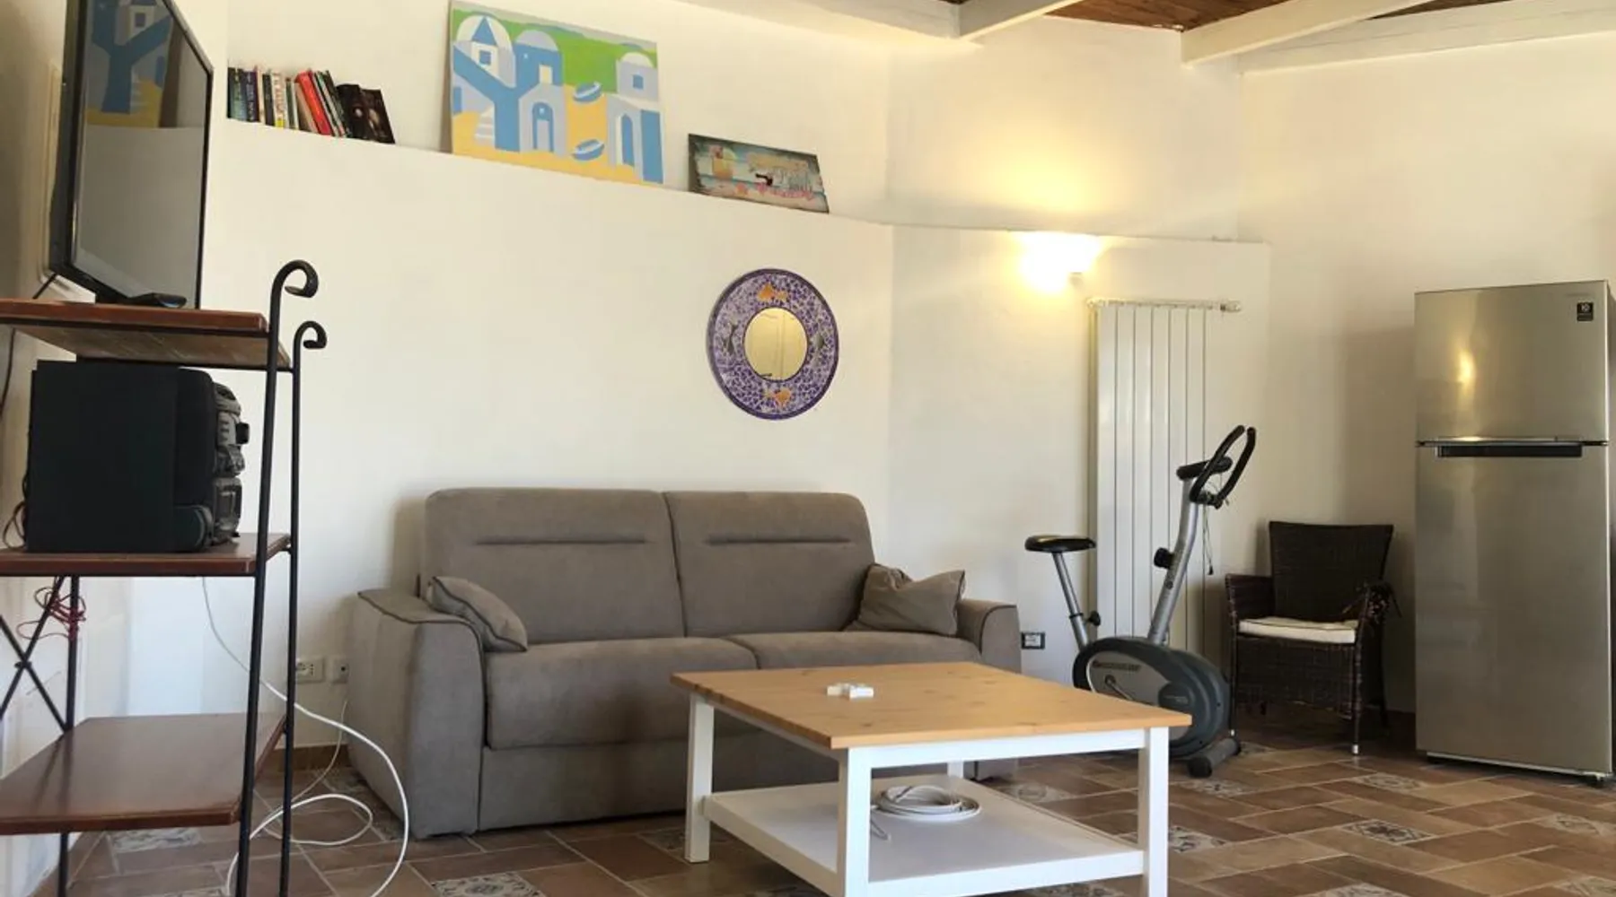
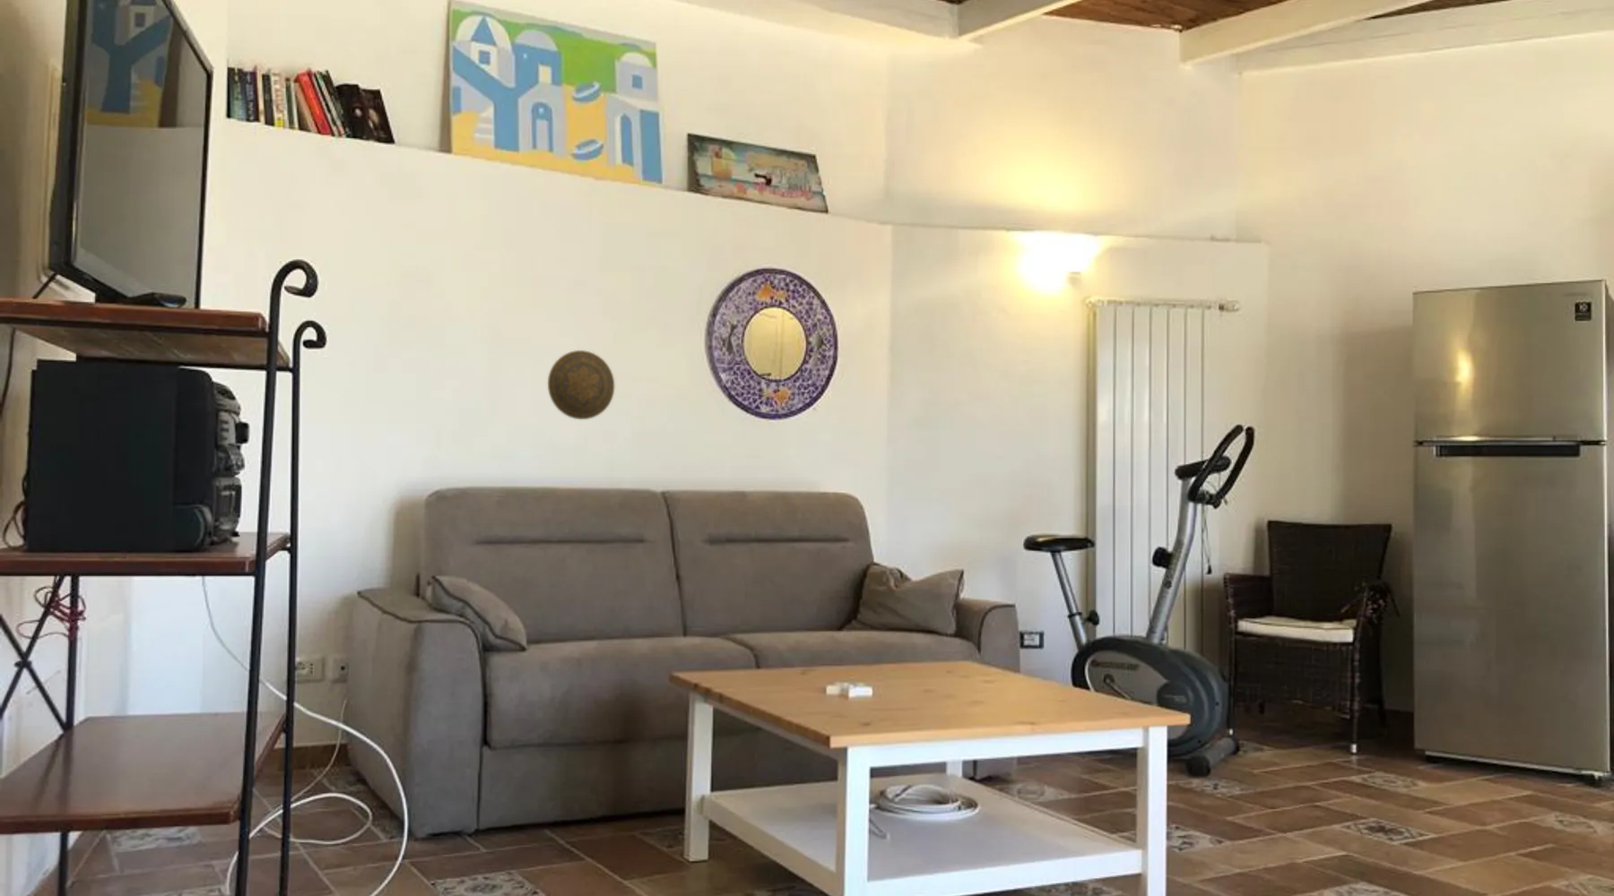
+ decorative plate [546,350,615,420]
